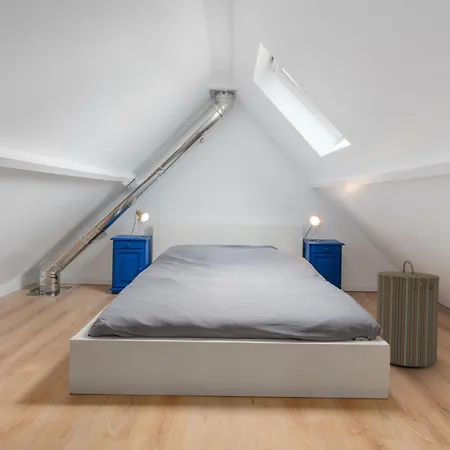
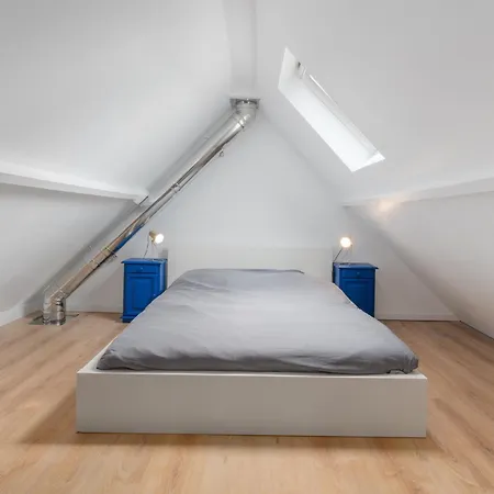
- laundry hamper [375,260,441,368]
